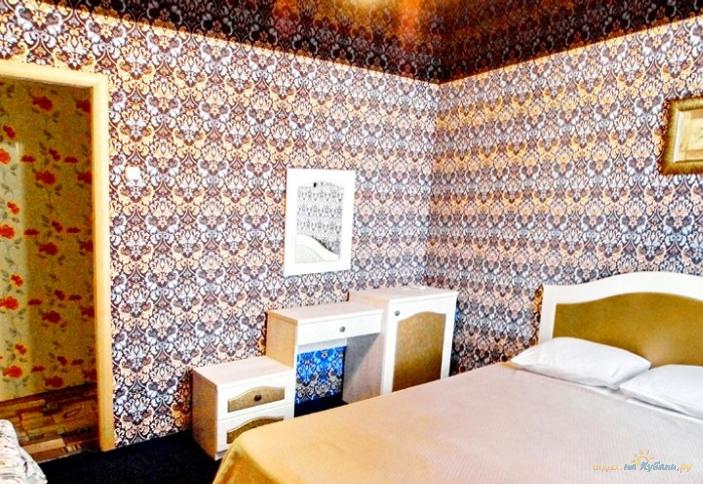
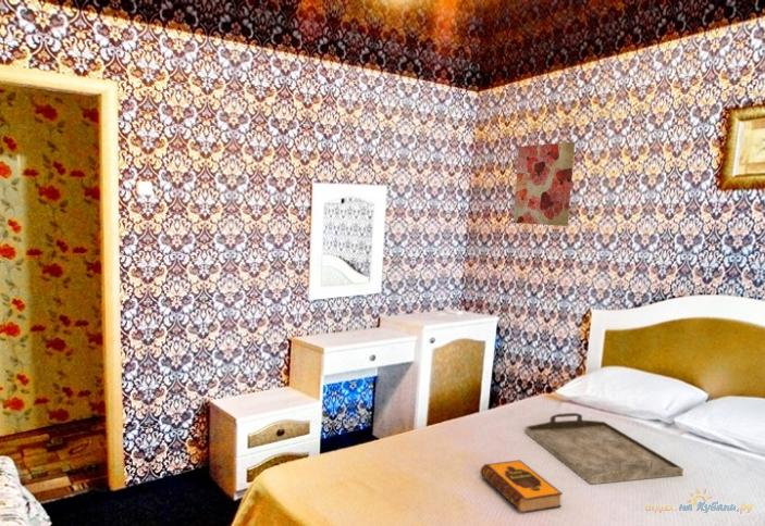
+ wall art [513,141,576,227]
+ serving tray [523,412,684,486]
+ hardback book [479,459,564,514]
